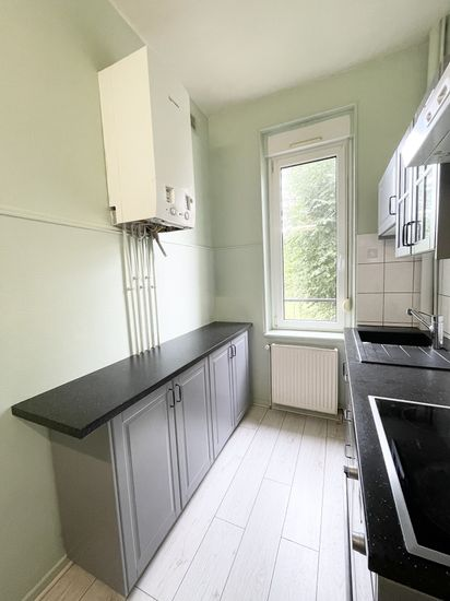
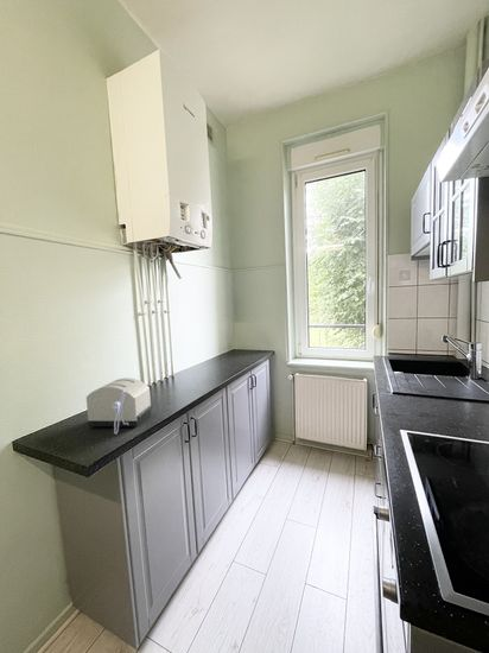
+ toaster [85,376,153,435]
